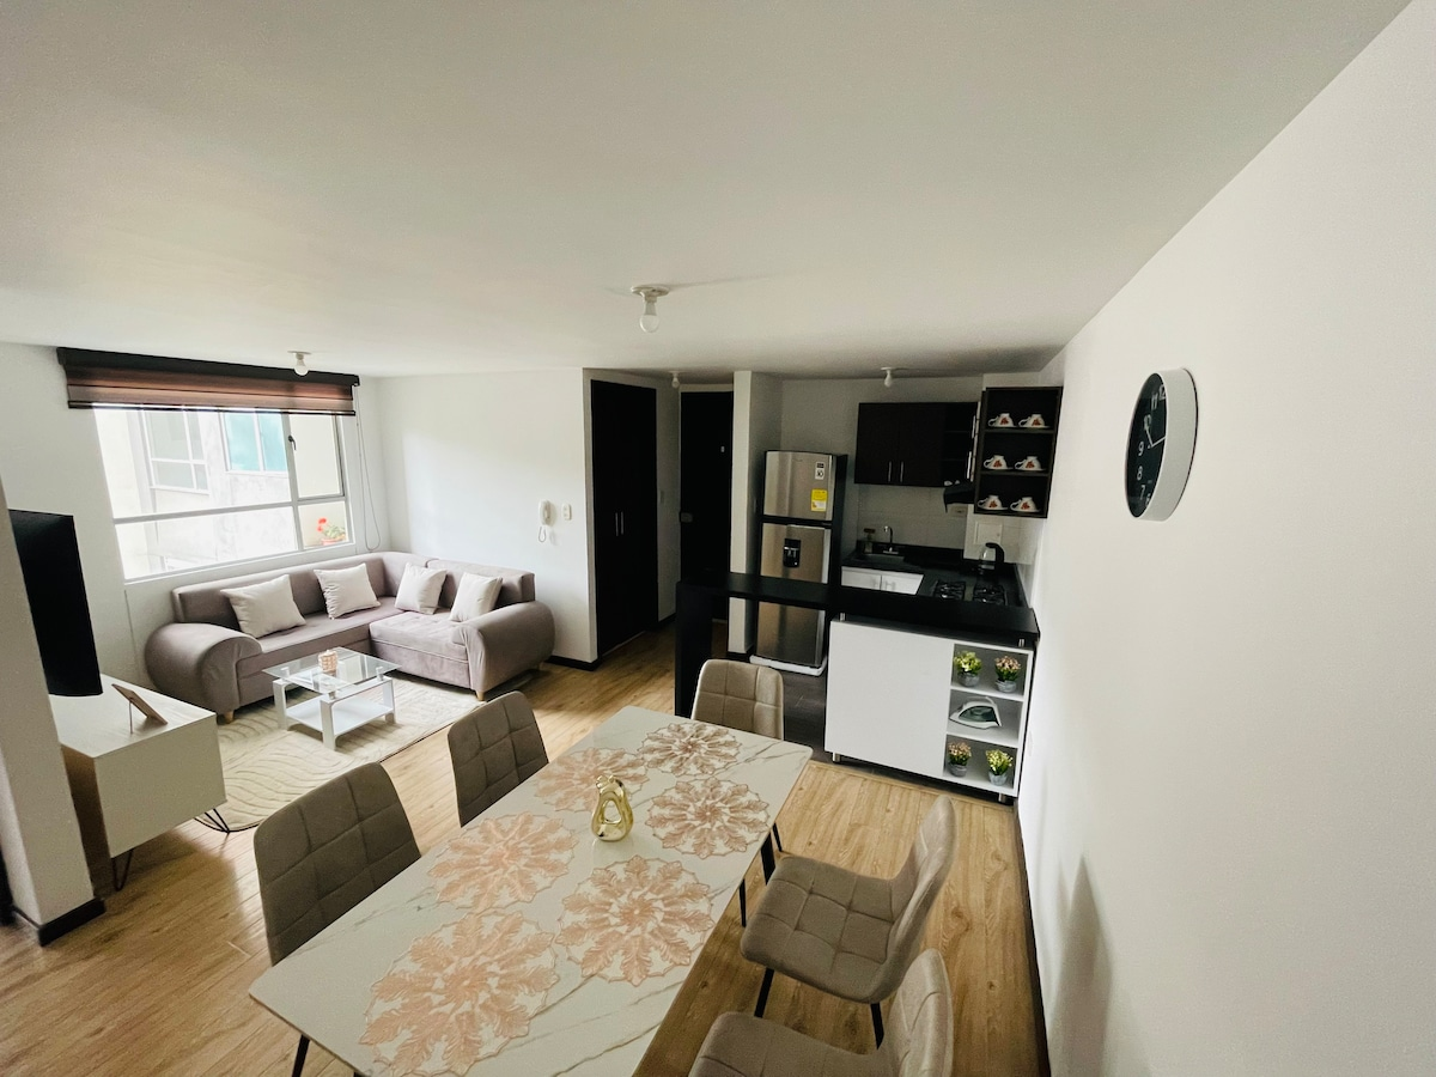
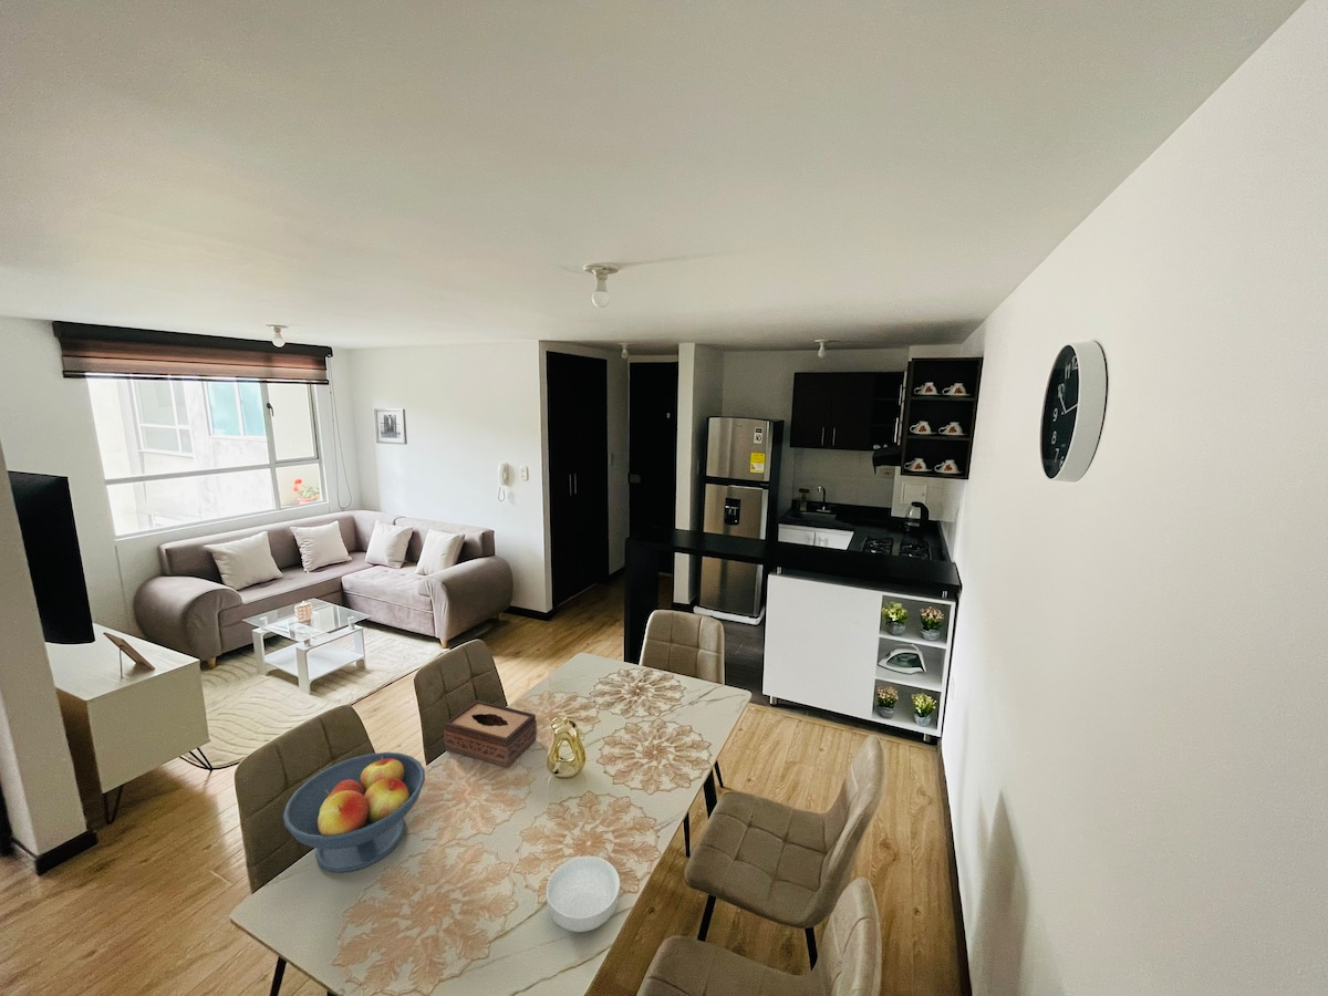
+ cereal bowl [546,854,621,933]
+ tissue box [443,699,538,770]
+ fruit bowl [282,751,426,873]
+ wall art [373,407,408,445]
